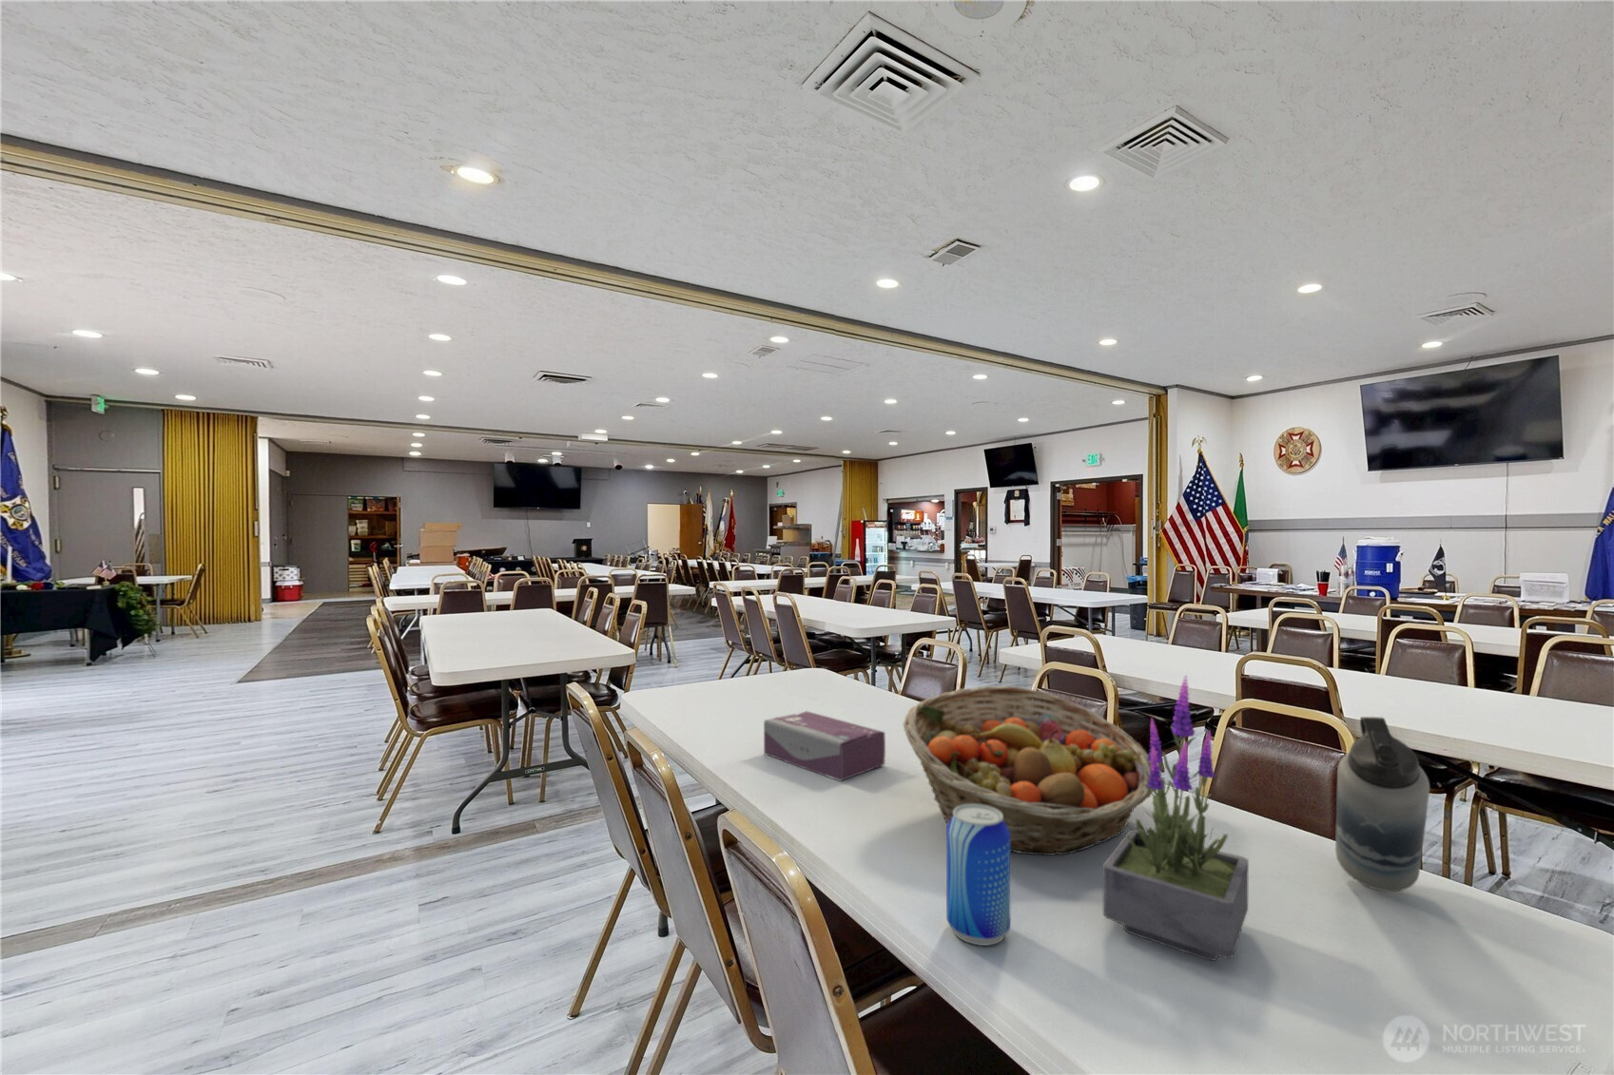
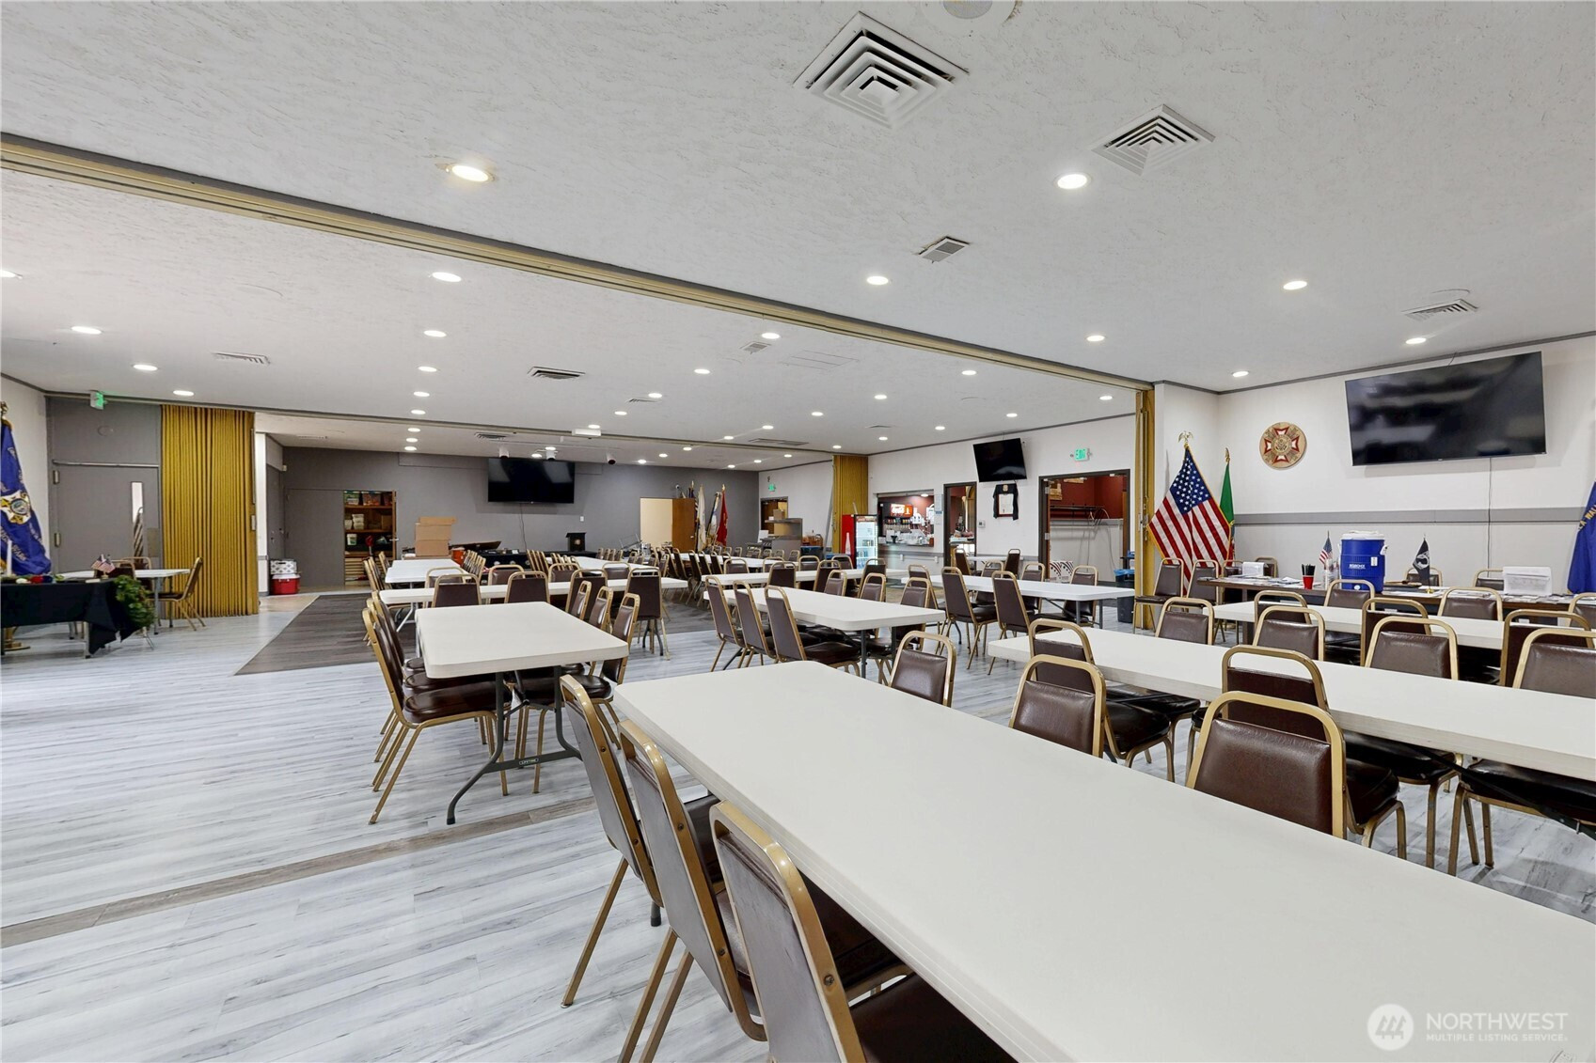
- potted plant [1102,674,1249,962]
- water bottle [1334,716,1430,893]
- fruit basket [902,685,1153,857]
- beer can [946,804,1012,947]
- tissue box [763,710,887,782]
